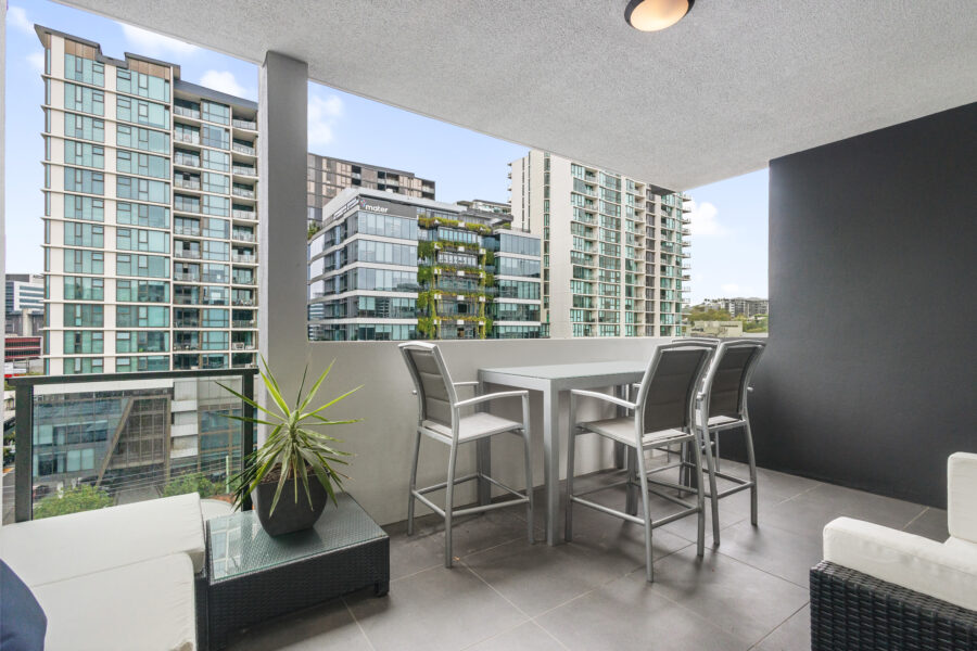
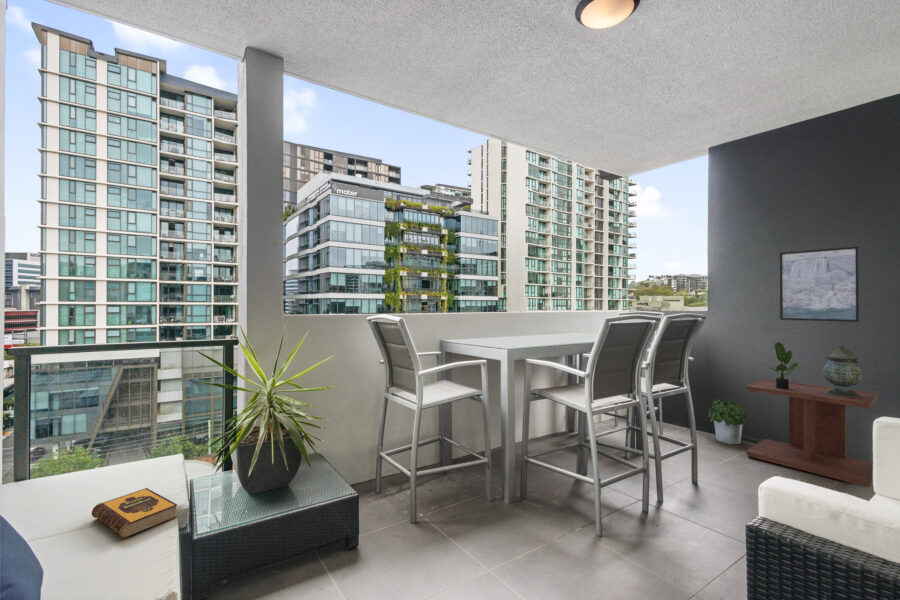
+ potted plant [768,341,799,389]
+ hardback book [91,487,178,539]
+ lantern [822,344,863,397]
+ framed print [779,246,860,323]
+ side table [746,378,880,488]
+ potted plant [706,398,748,445]
